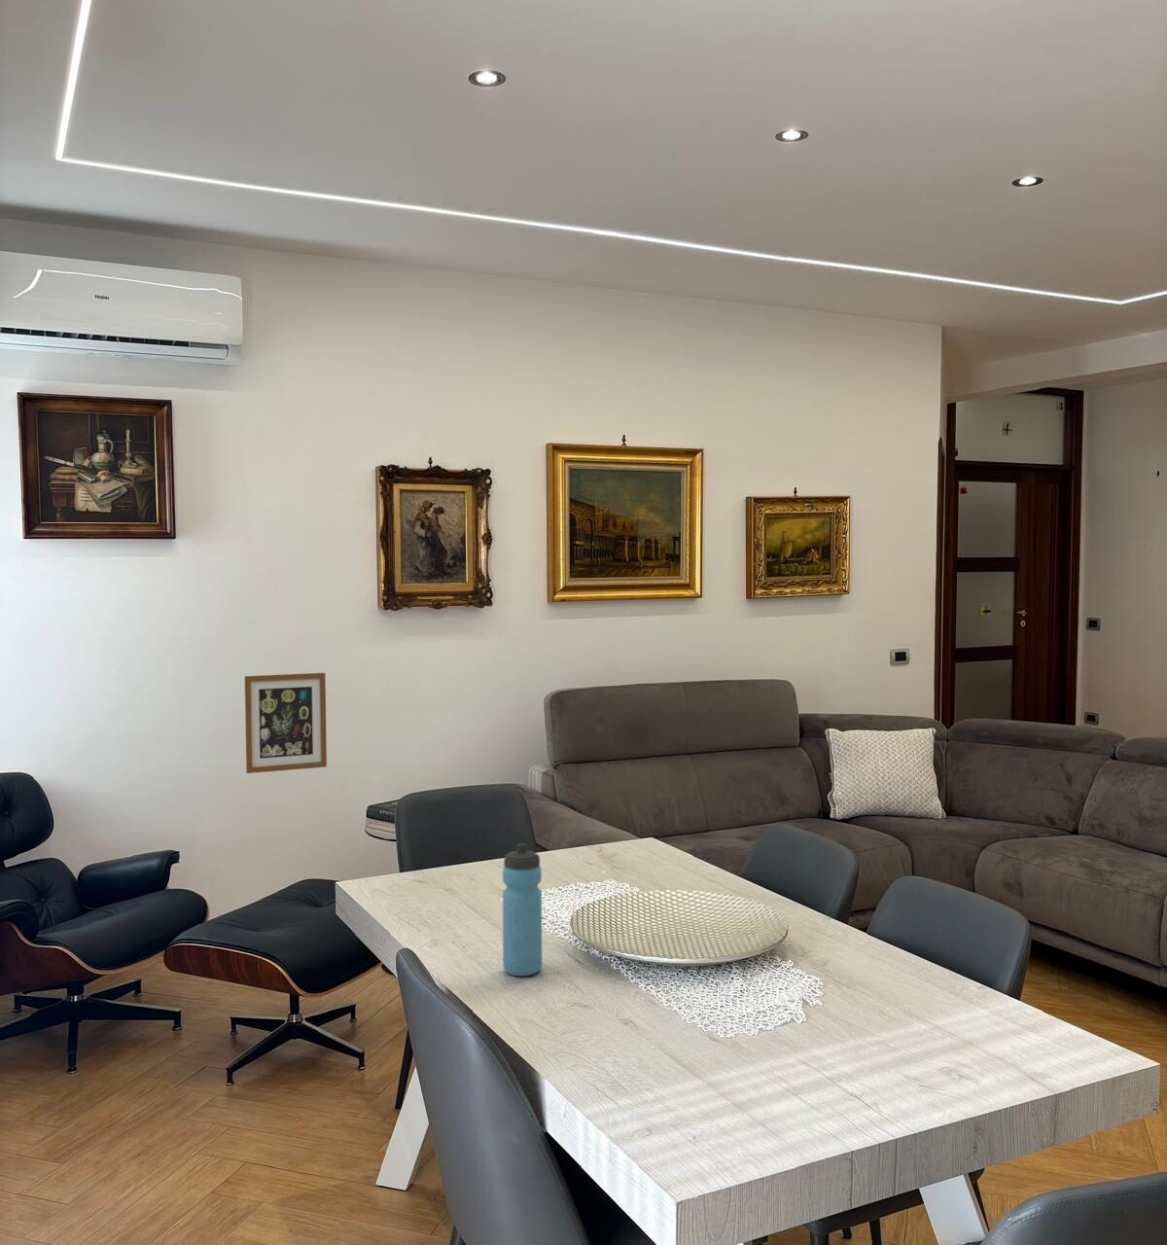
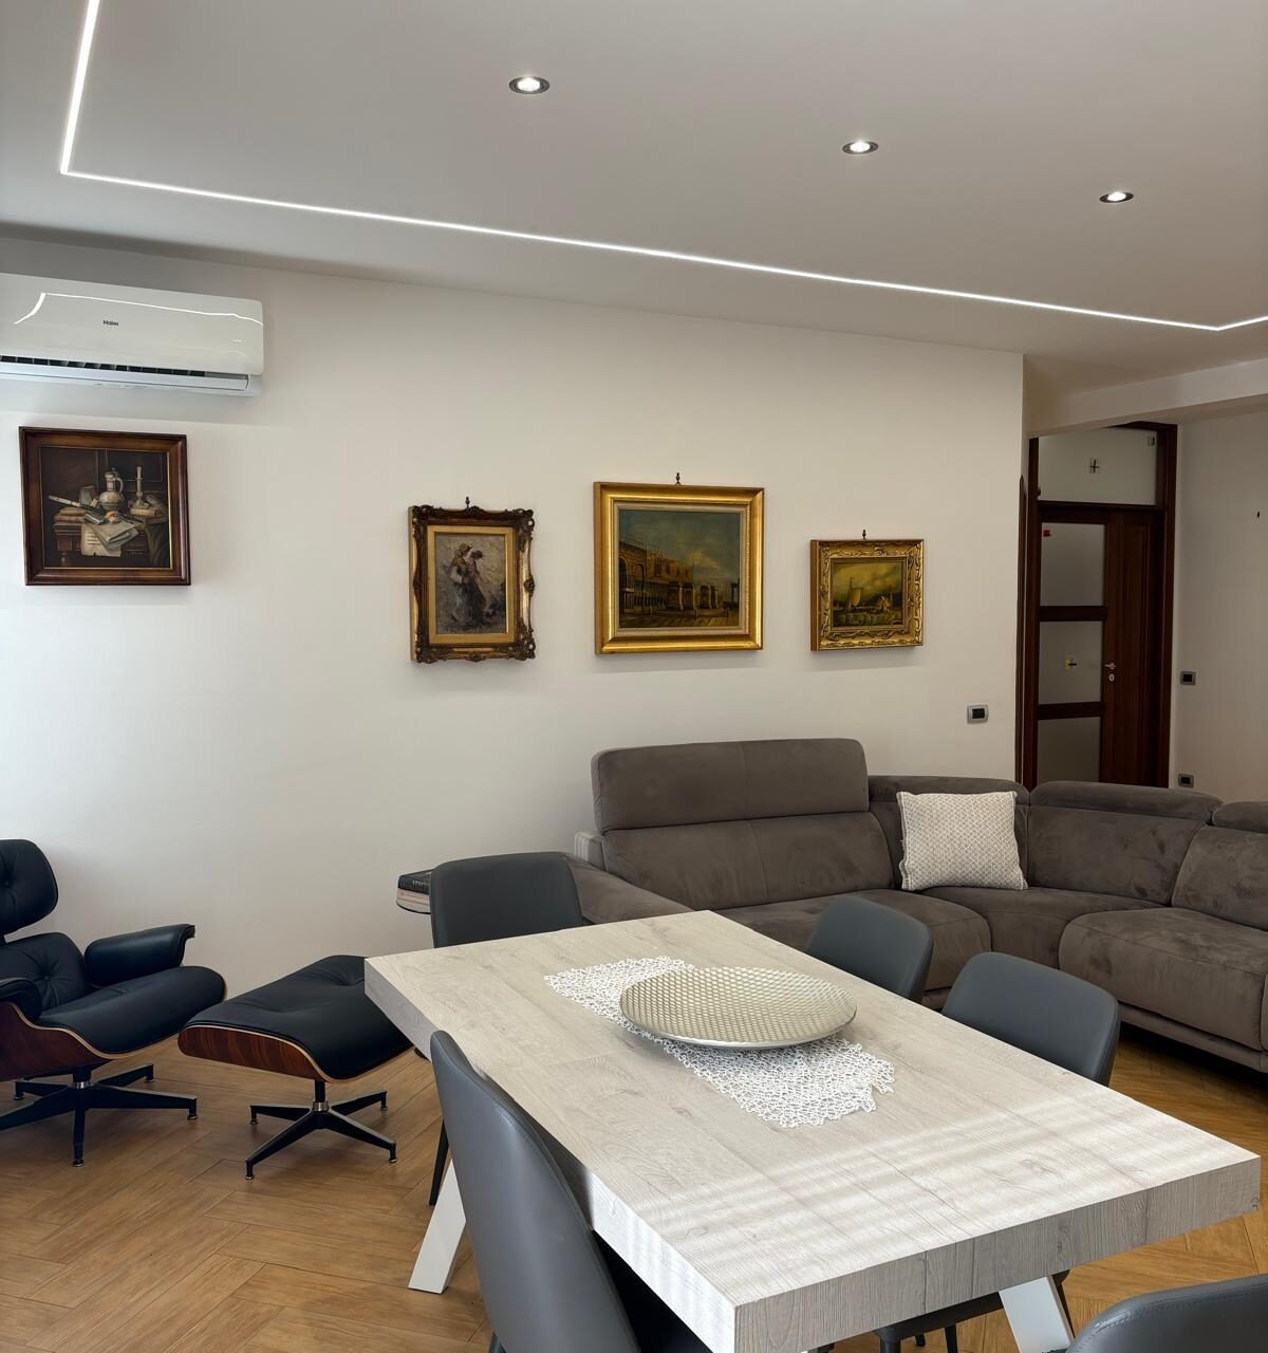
- water bottle [502,842,543,977]
- wall art [245,672,328,774]
